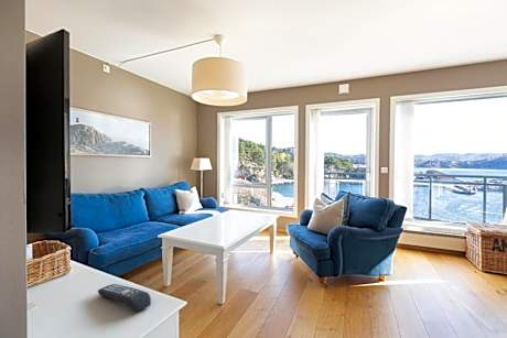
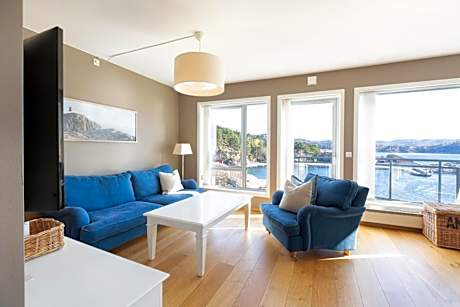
- remote control [97,283,152,313]
